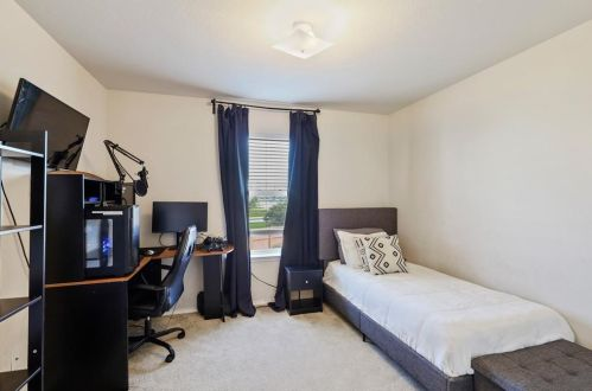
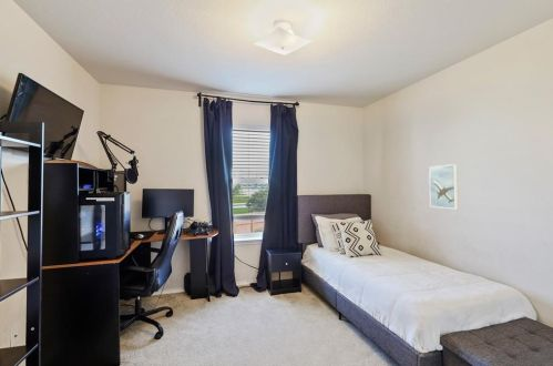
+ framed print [428,163,459,210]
